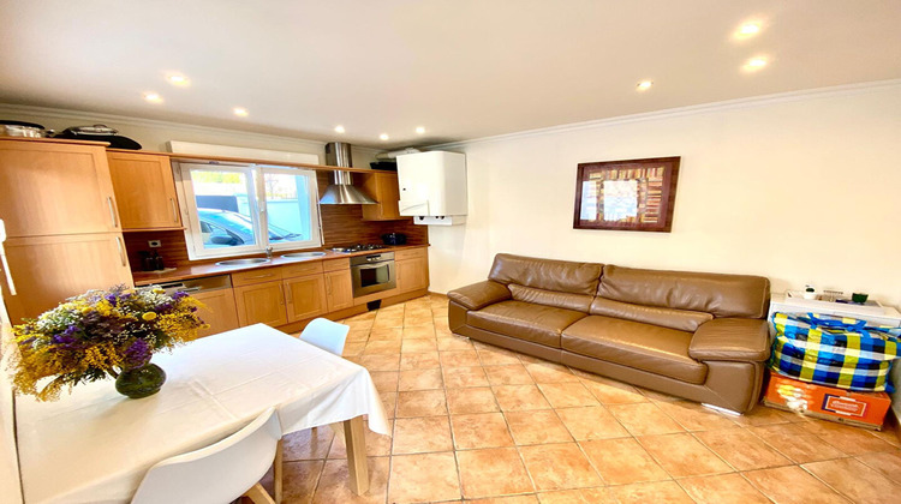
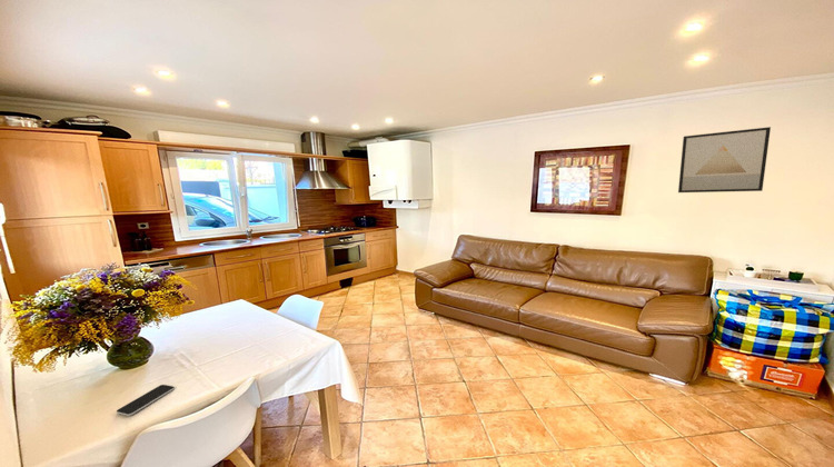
+ smartphone [116,384,176,417]
+ wall art [677,126,772,193]
